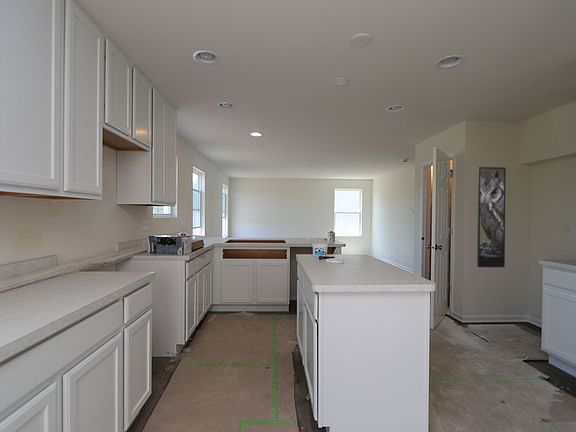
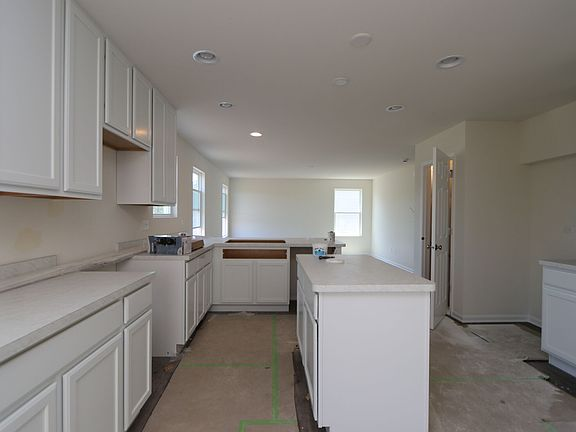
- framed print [476,166,507,268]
